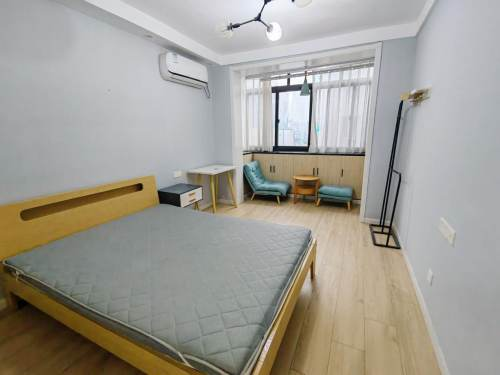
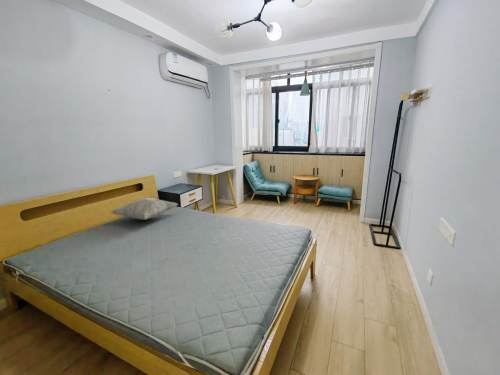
+ decorative pillow [109,197,180,221]
